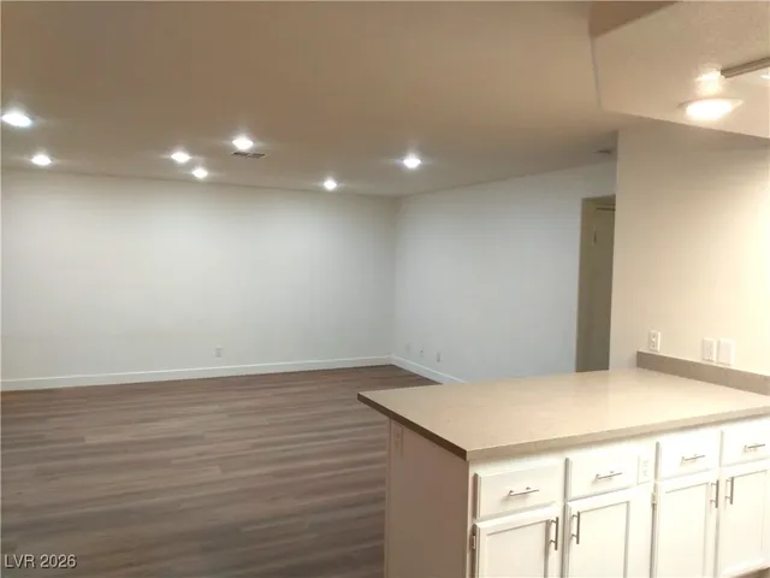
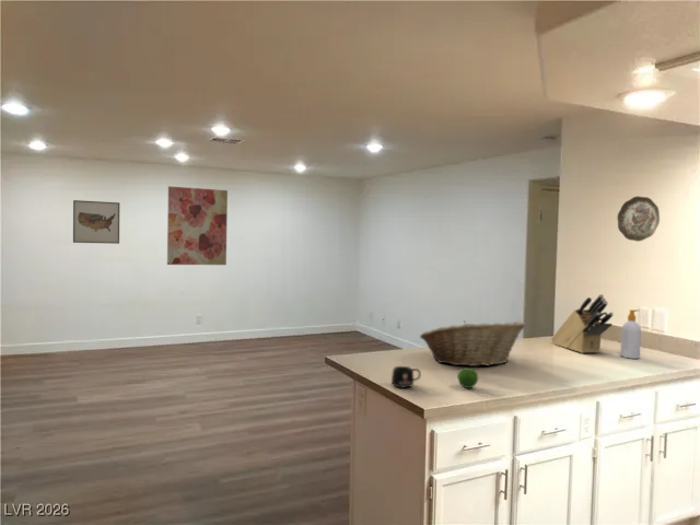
+ soap bottle [619,308,642,360]
+ knife block [550,293,615,354]
+ fruit basket [419,320,526,368]
+ apple [456,368,479,389]
+ wall art [72,199,120,245]
+ wall art [166,185,229,266]
+ mug [390,365,422,388]
+ decorative plate [616,196,661,243]
